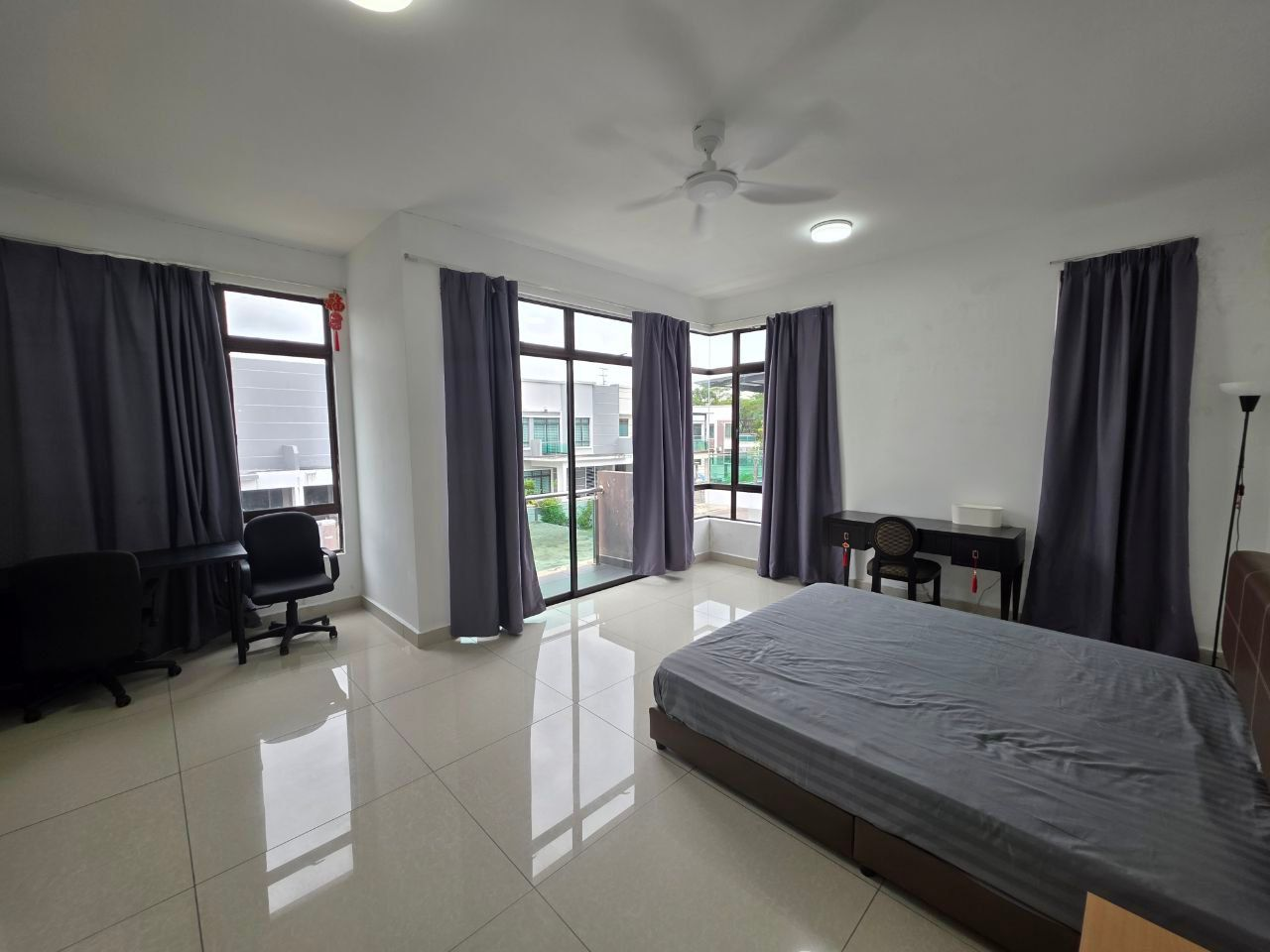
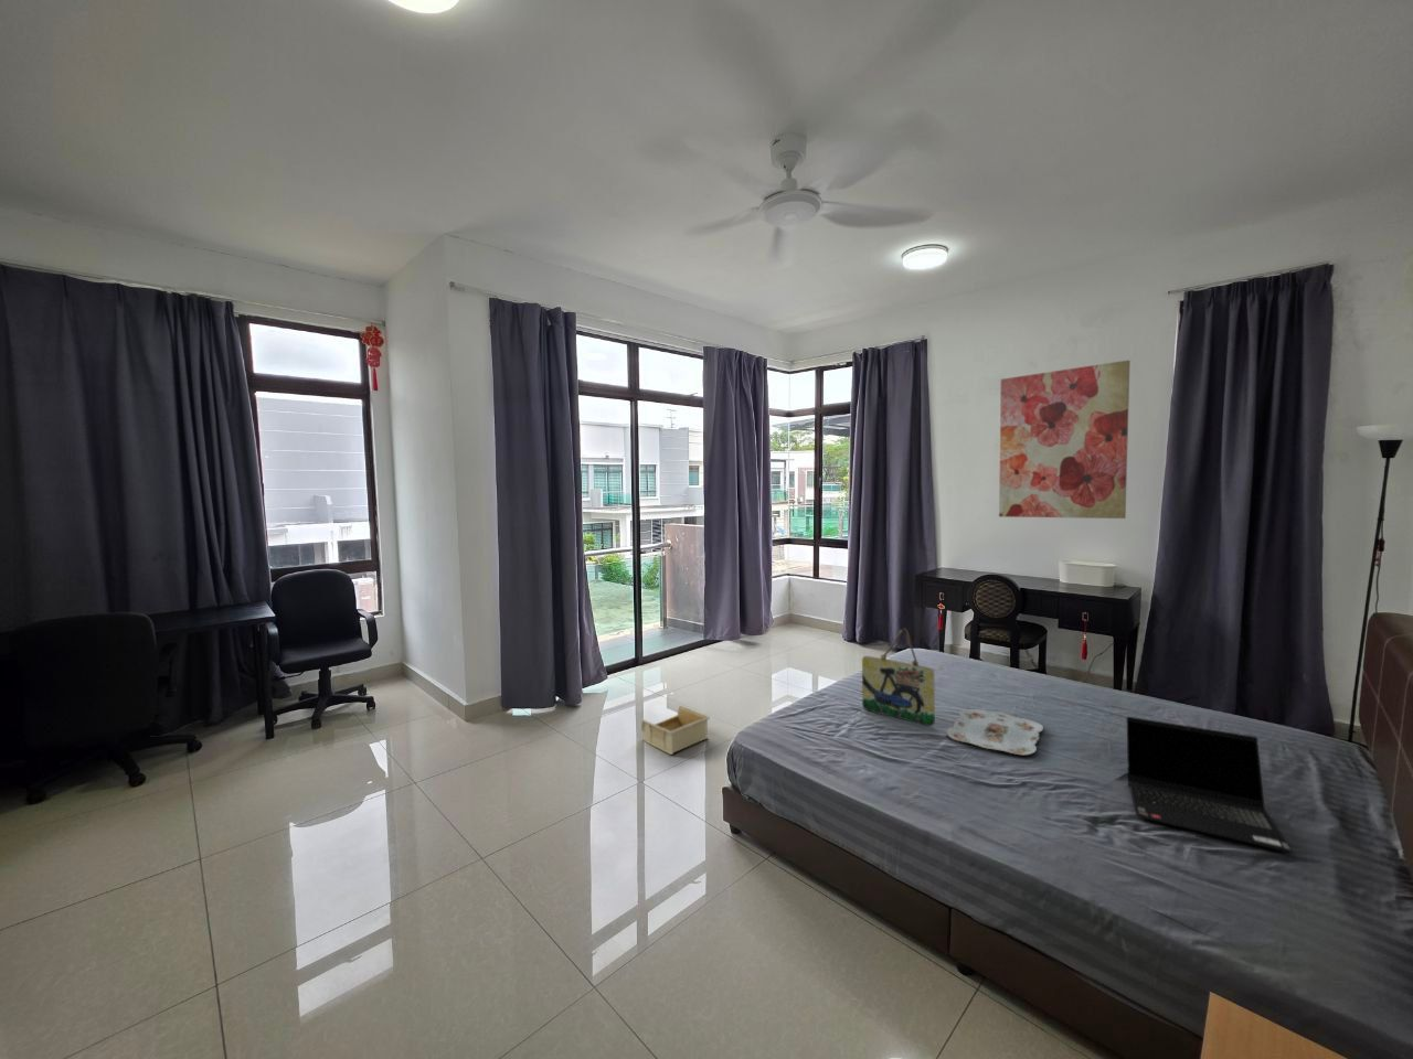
+ home sign [861,627,936,728]
+ wall art [998,358,1132,519]
+ storage bin [640,705,711,755]
+ laptop computer [1126,716,1293,853]
+ serving tray [946,709,1045,756]
